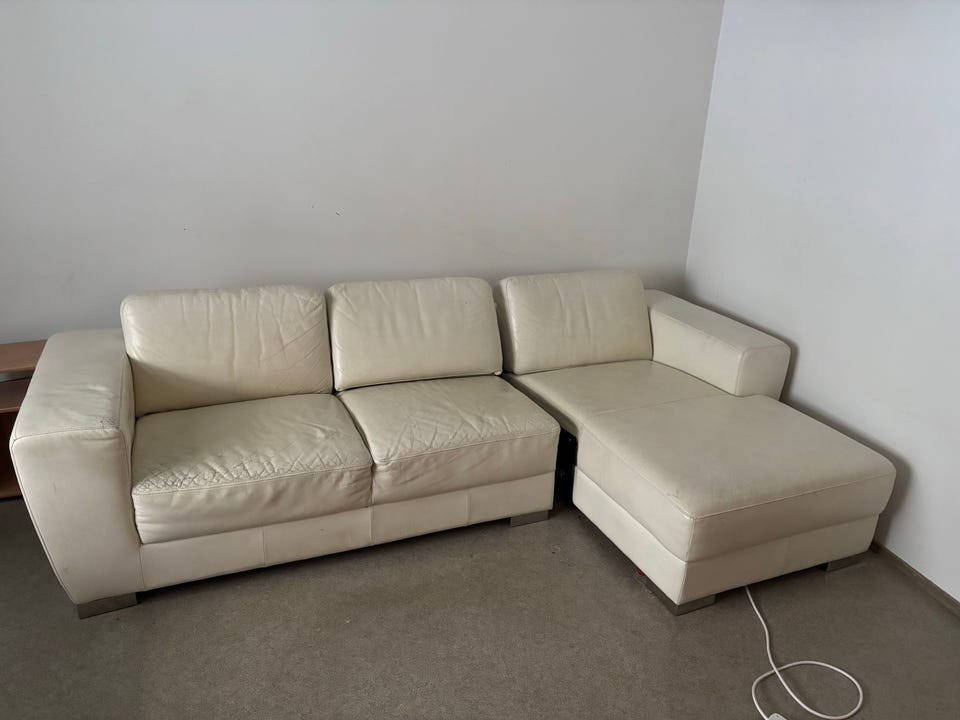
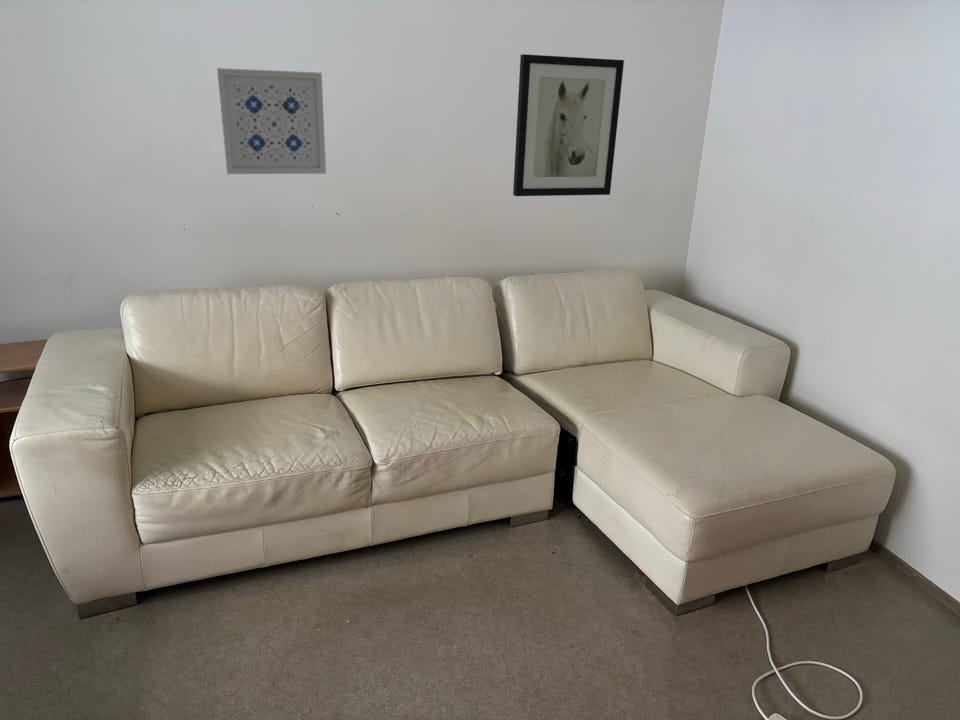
+ wall art [512,53,625,197]
+ wall art [216,67,327,175]
